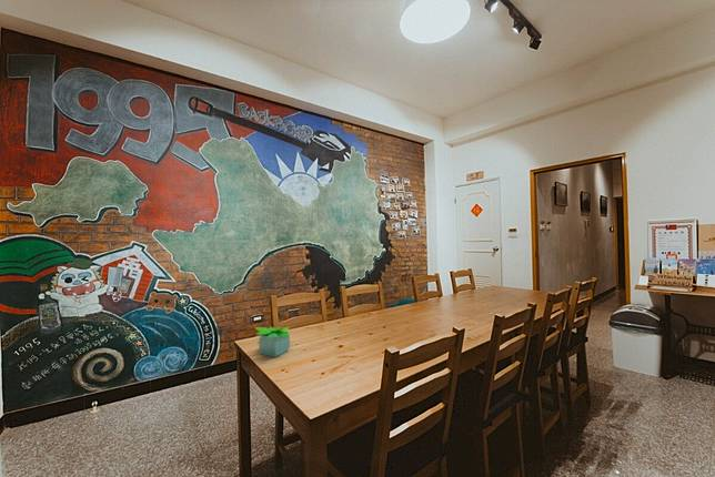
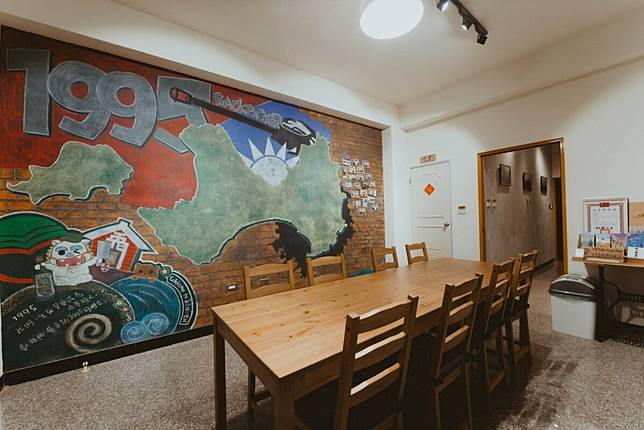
- potted plant [253,326,291,358]
